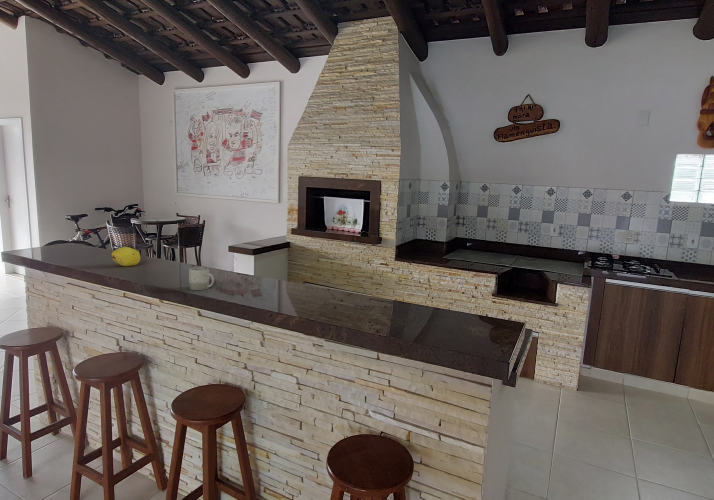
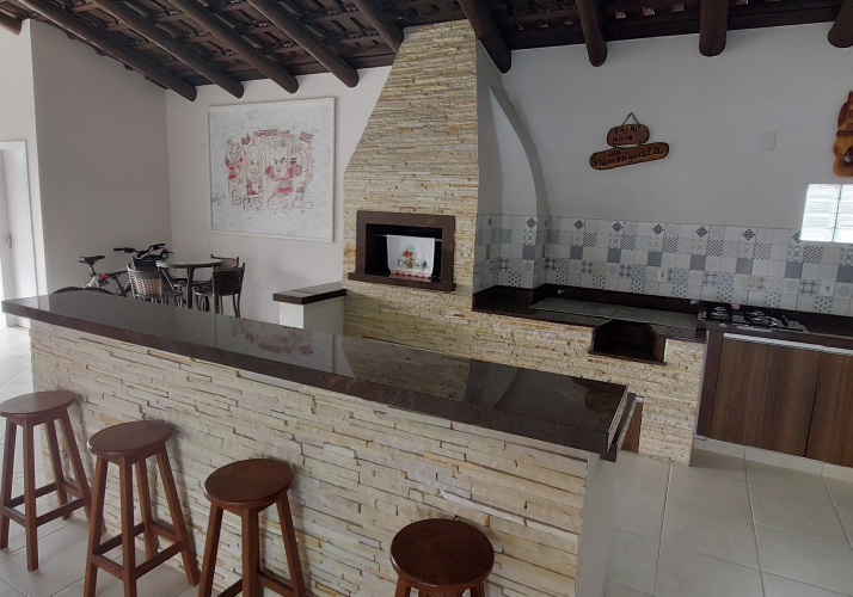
- cup [188,266,215,291]
- fruit [111,246,141,267]
